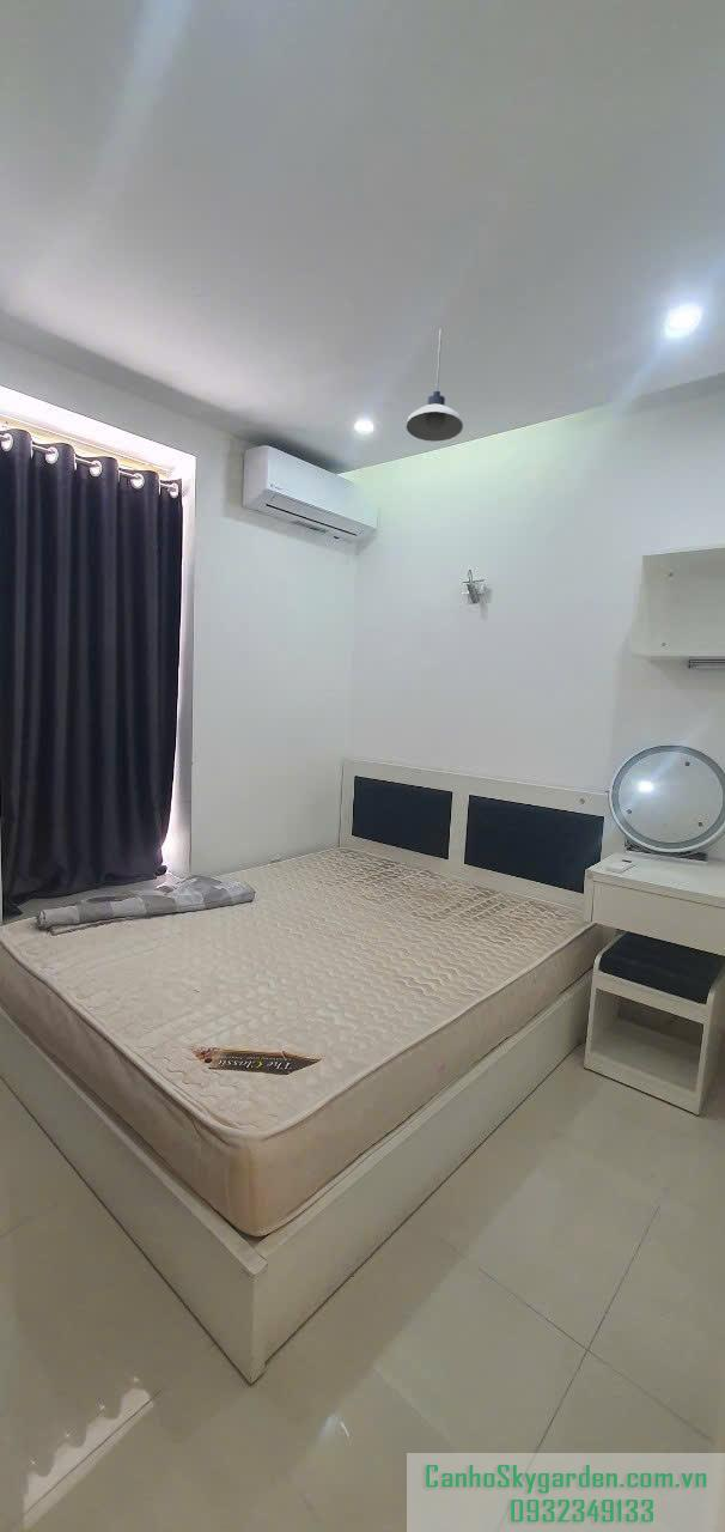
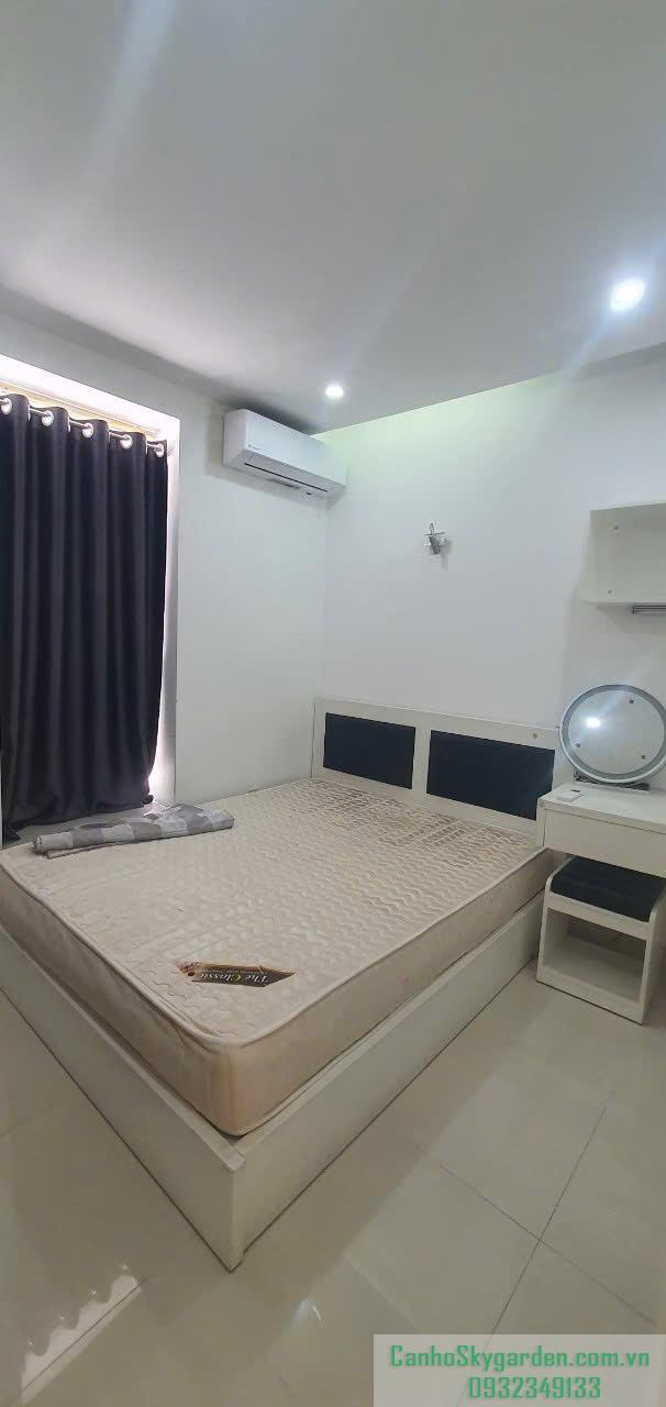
- pendant light [406,328,464,443]
